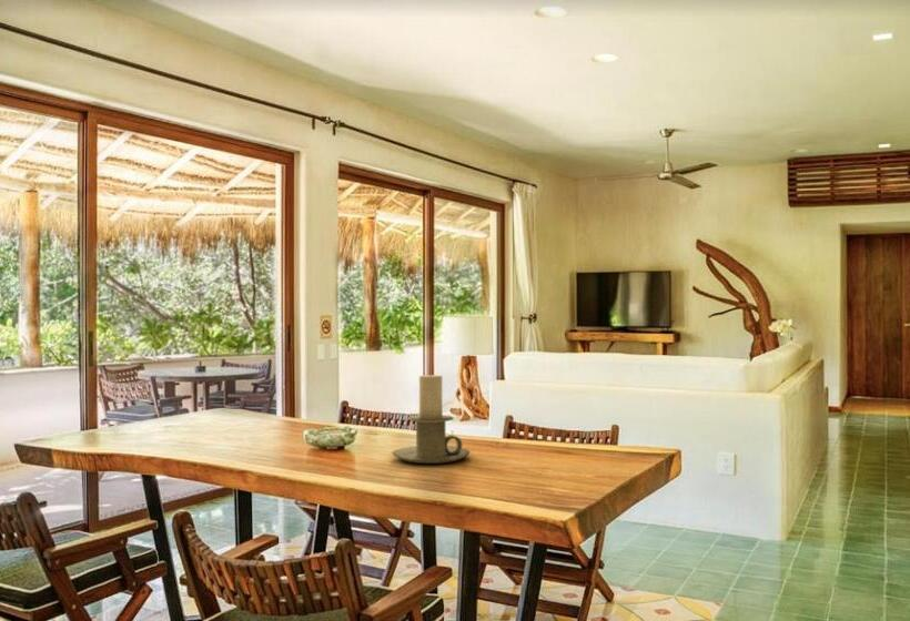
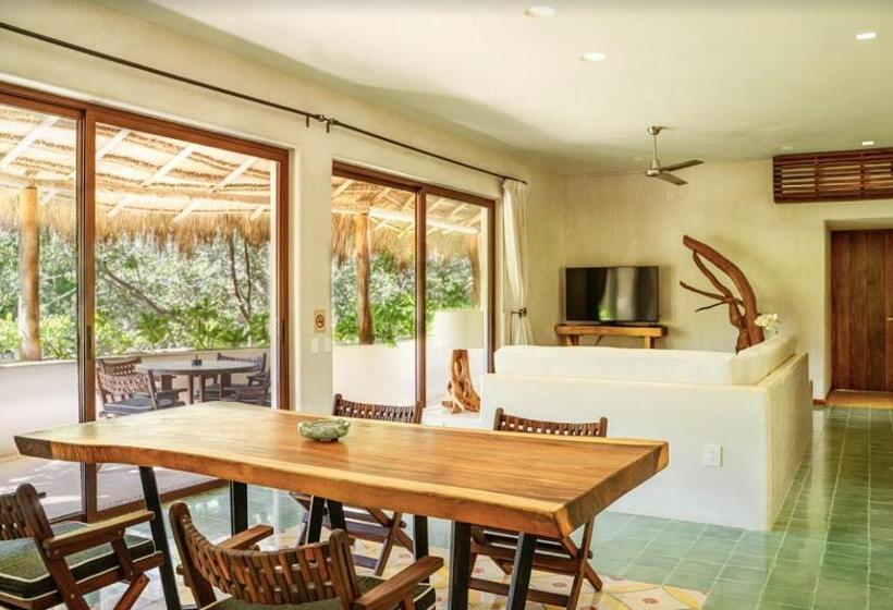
- candle holder [391,374,472,465]
